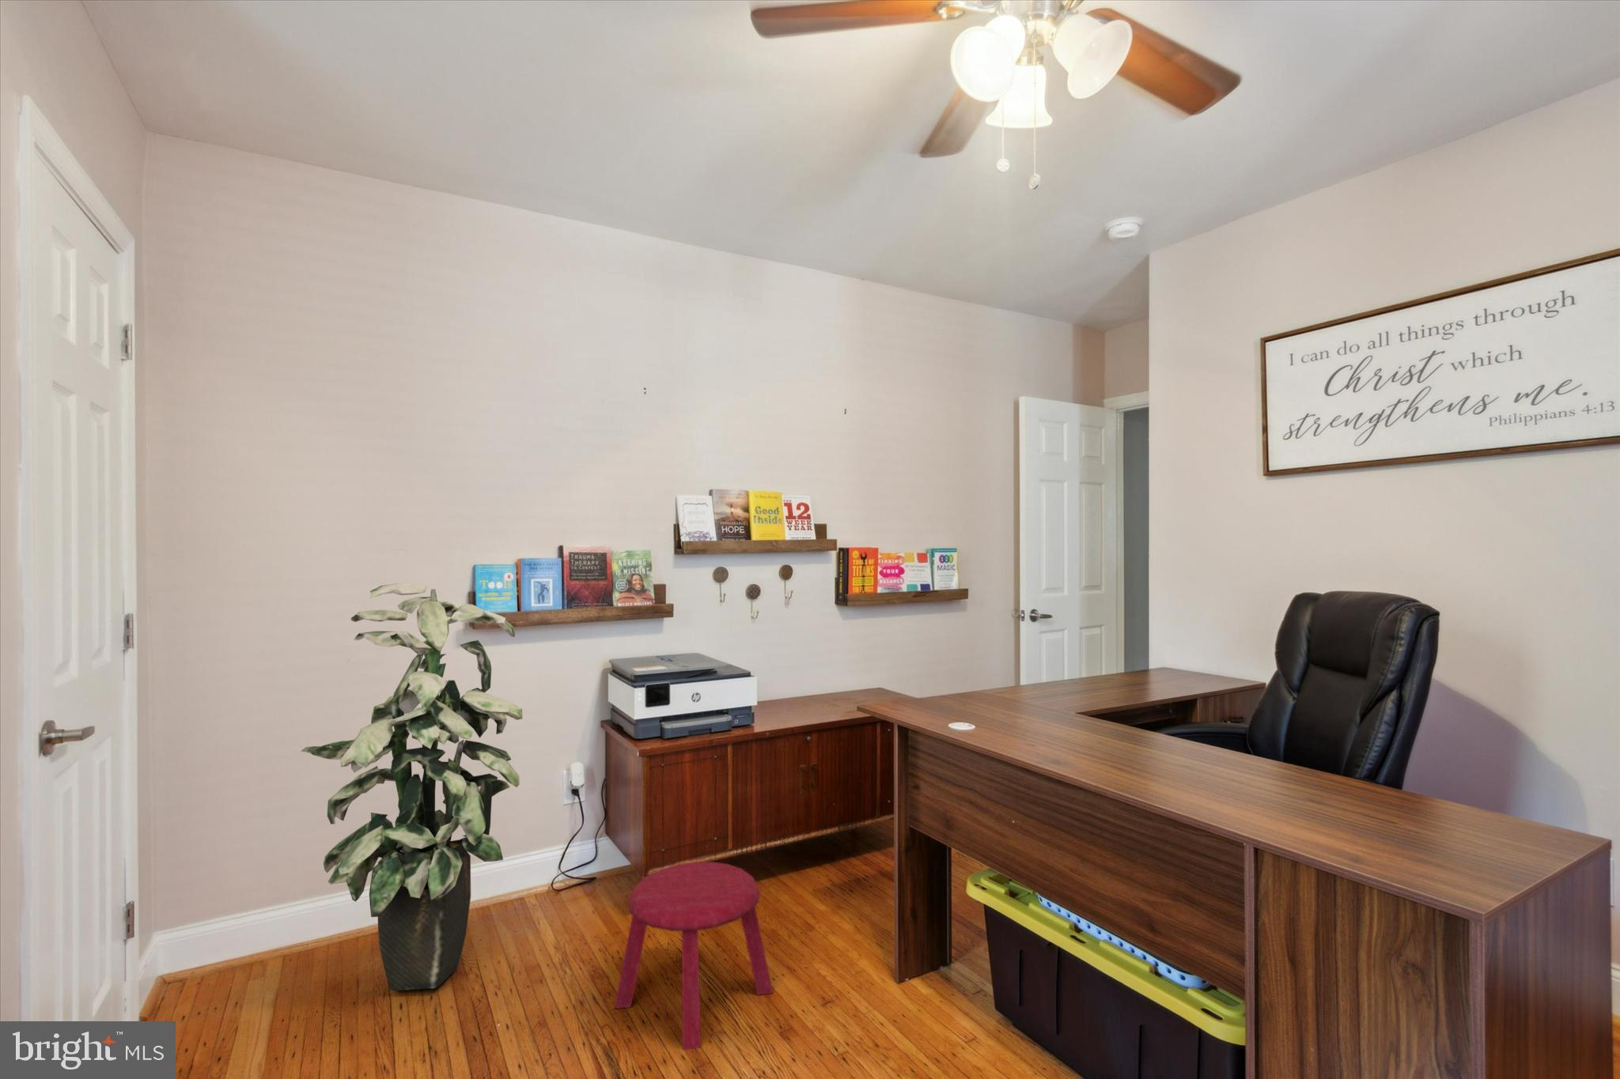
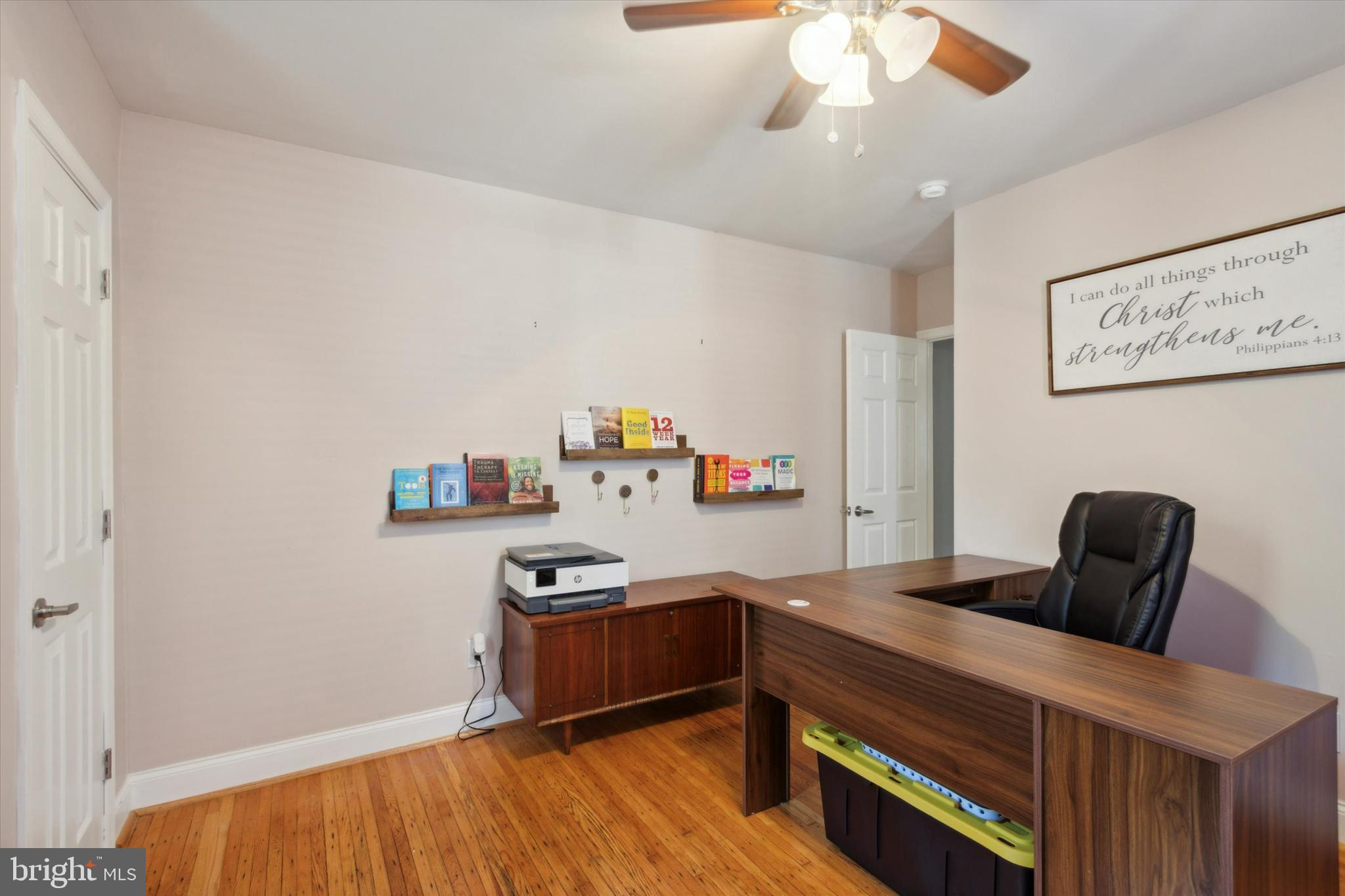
- stool [613,861,773,1050]
- indoor plant [301,583,524,991]
